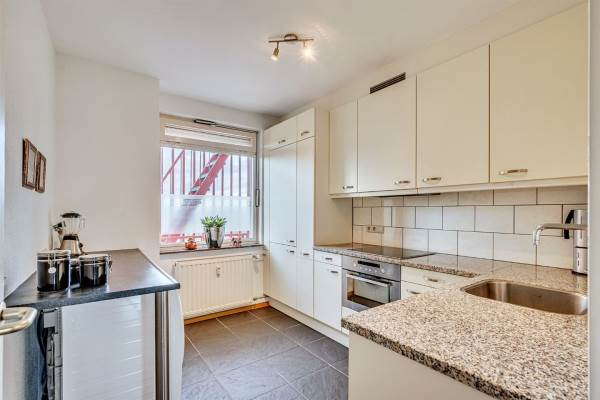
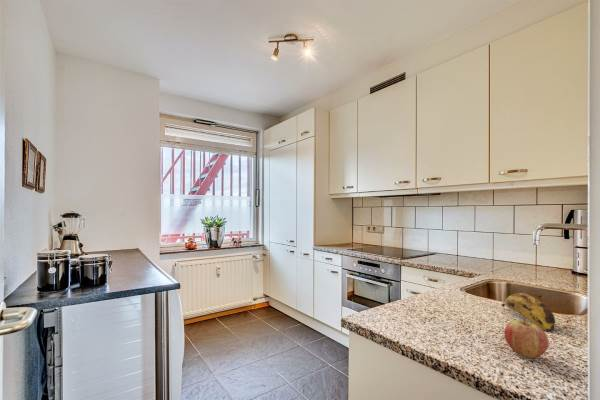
+ fruit [503,316,550,359]
+ banana [501,292,556,332]
